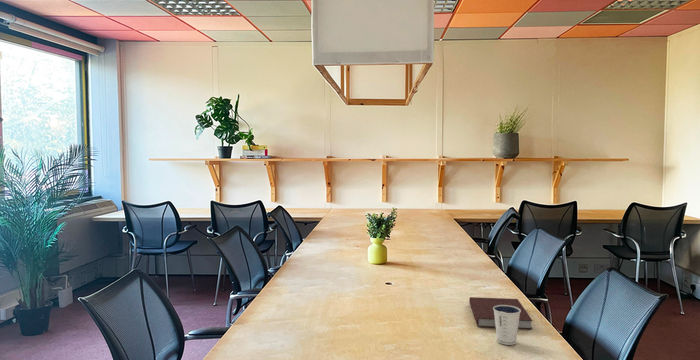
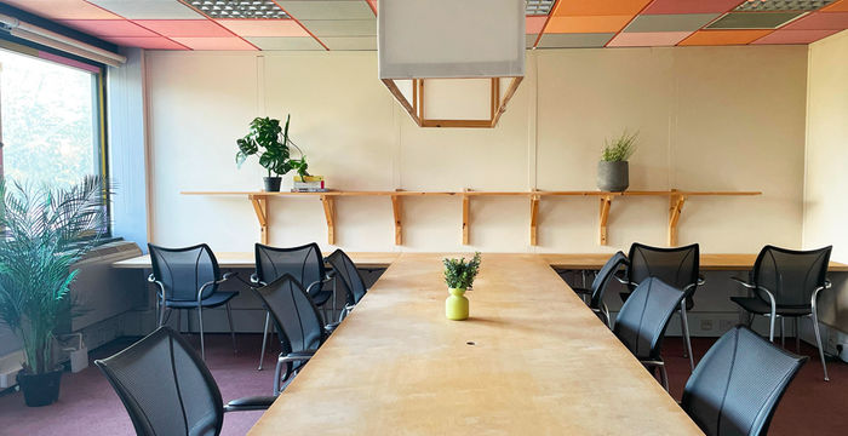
- dixie cup [493,305,521,346]
- notebook [468,296,534,330]
